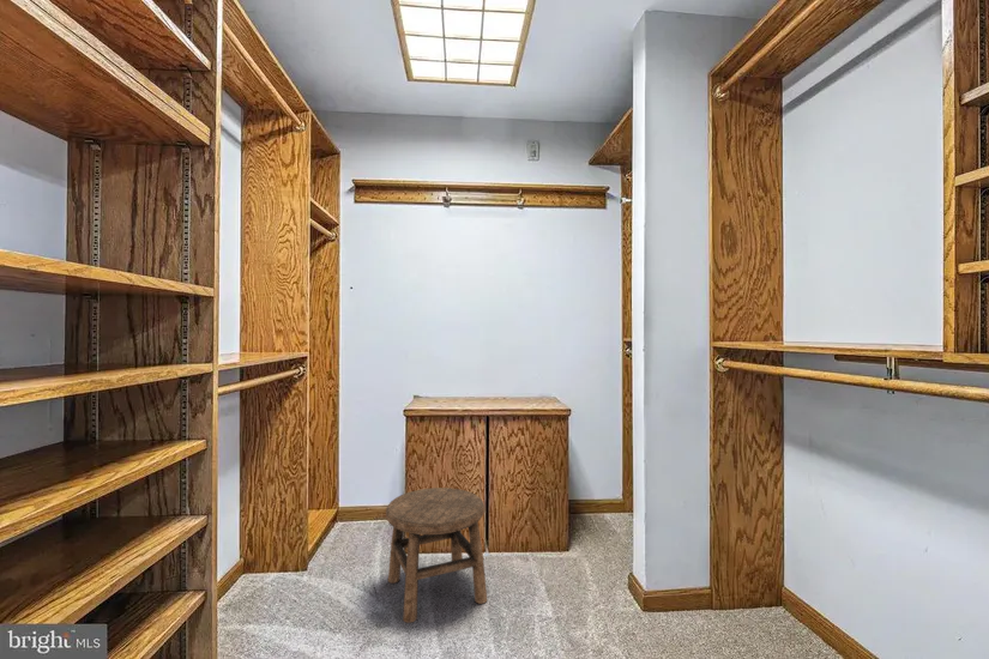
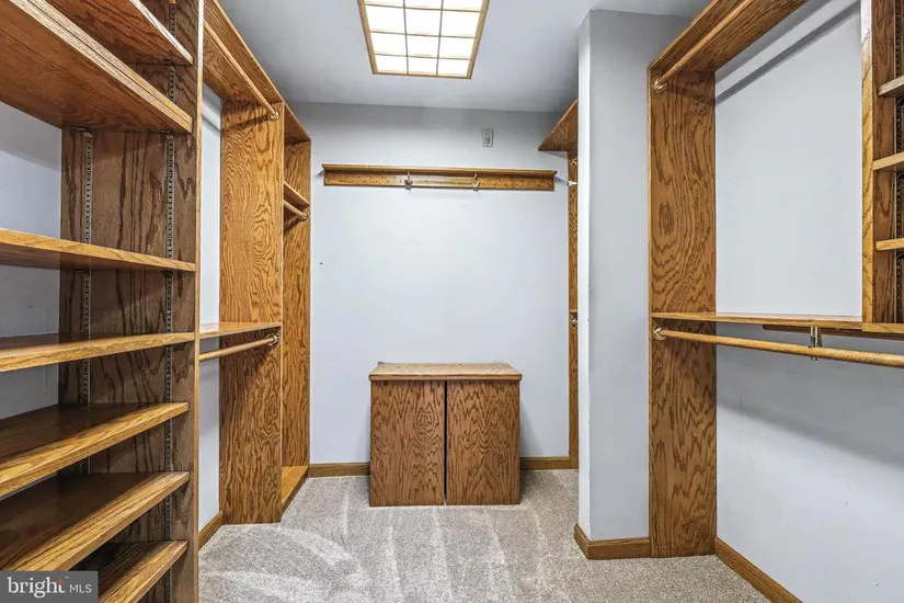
- stool [385,486,488,624]
